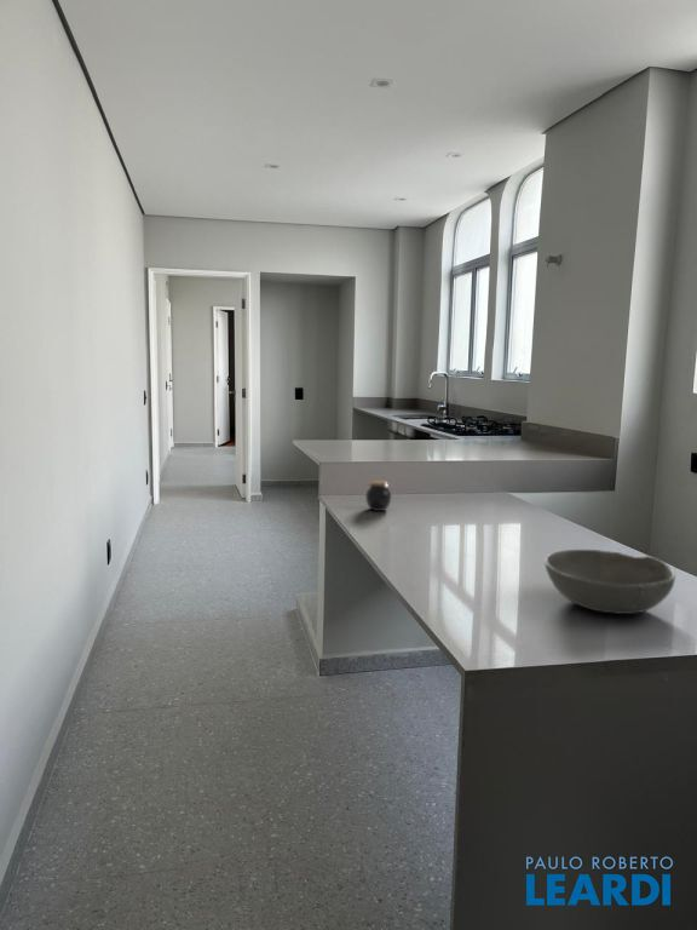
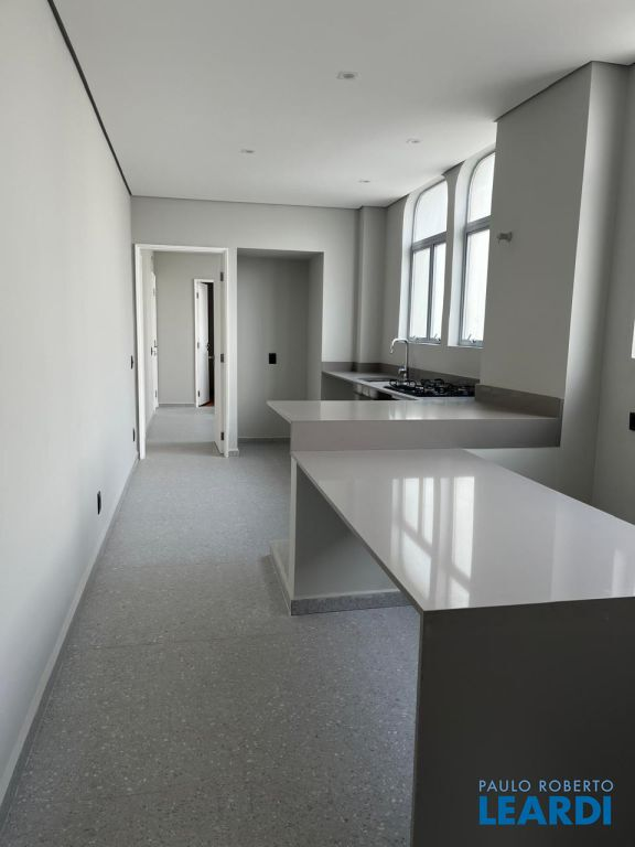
- jar [364,480,393,512]
- bowl [543,549,676,615]
